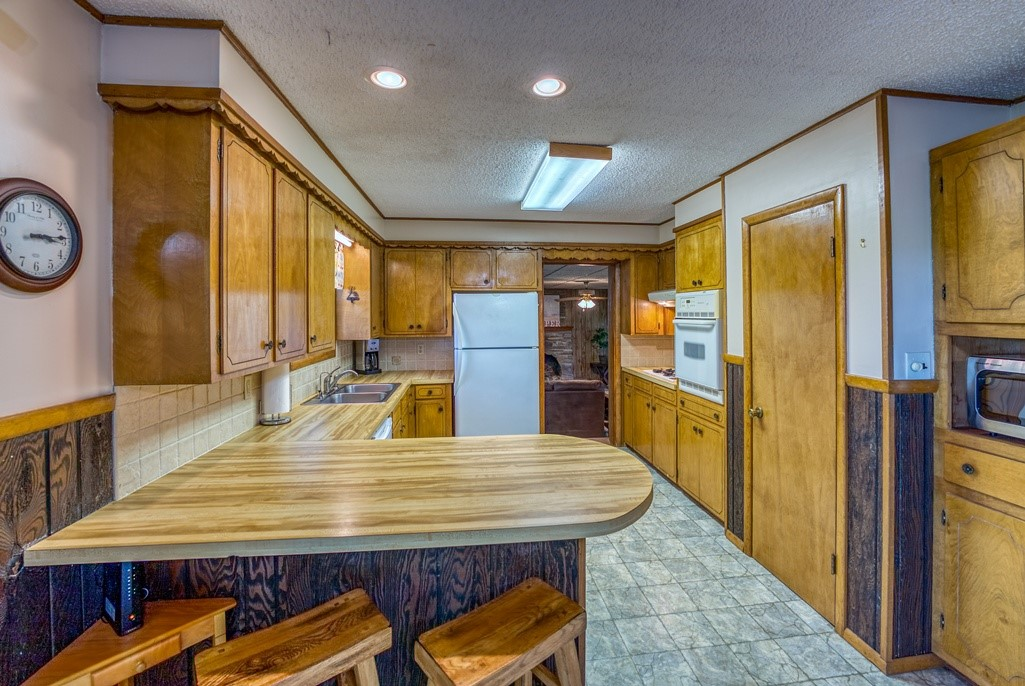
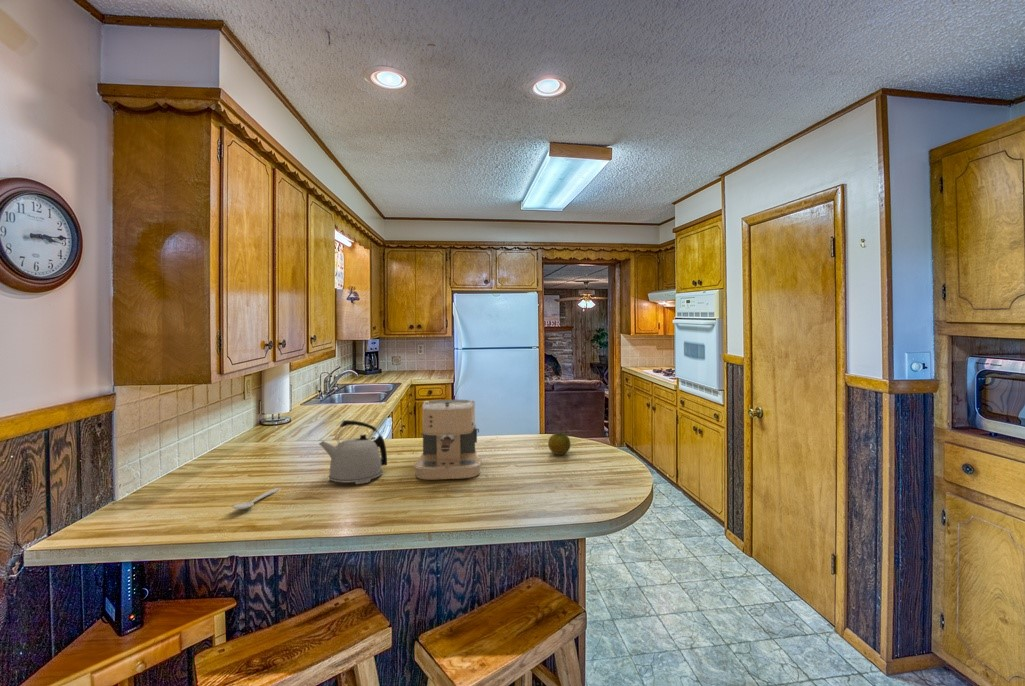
+ kettle [318,419,388,485]
+ spoon [231,487,283,510]
+ fruit [547,432,572,456]
+ coffee maker [413,399,483,480]
